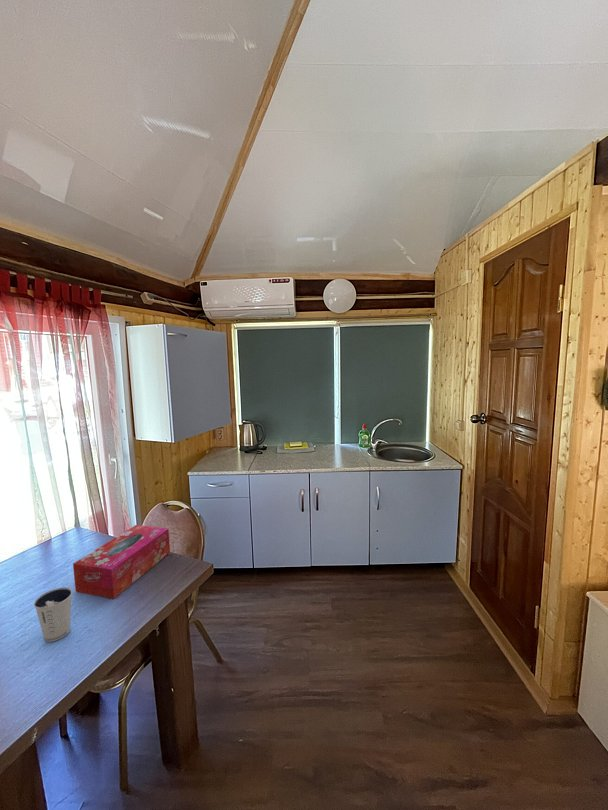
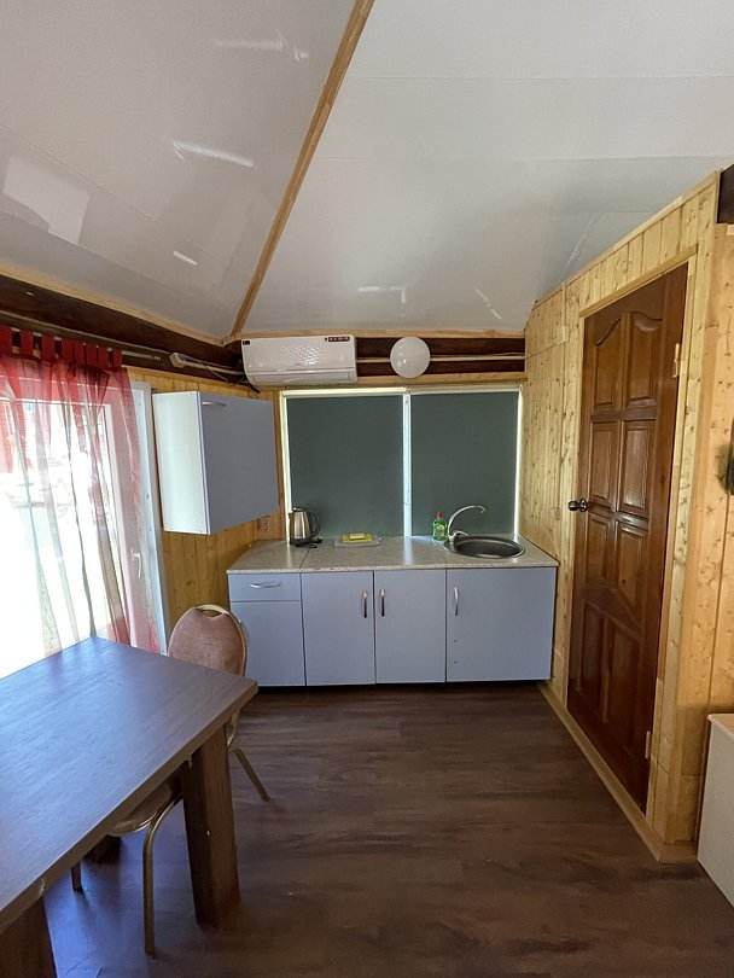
- dixie cup [33,587,73,643]
- tissue box [72,524,171,600]
